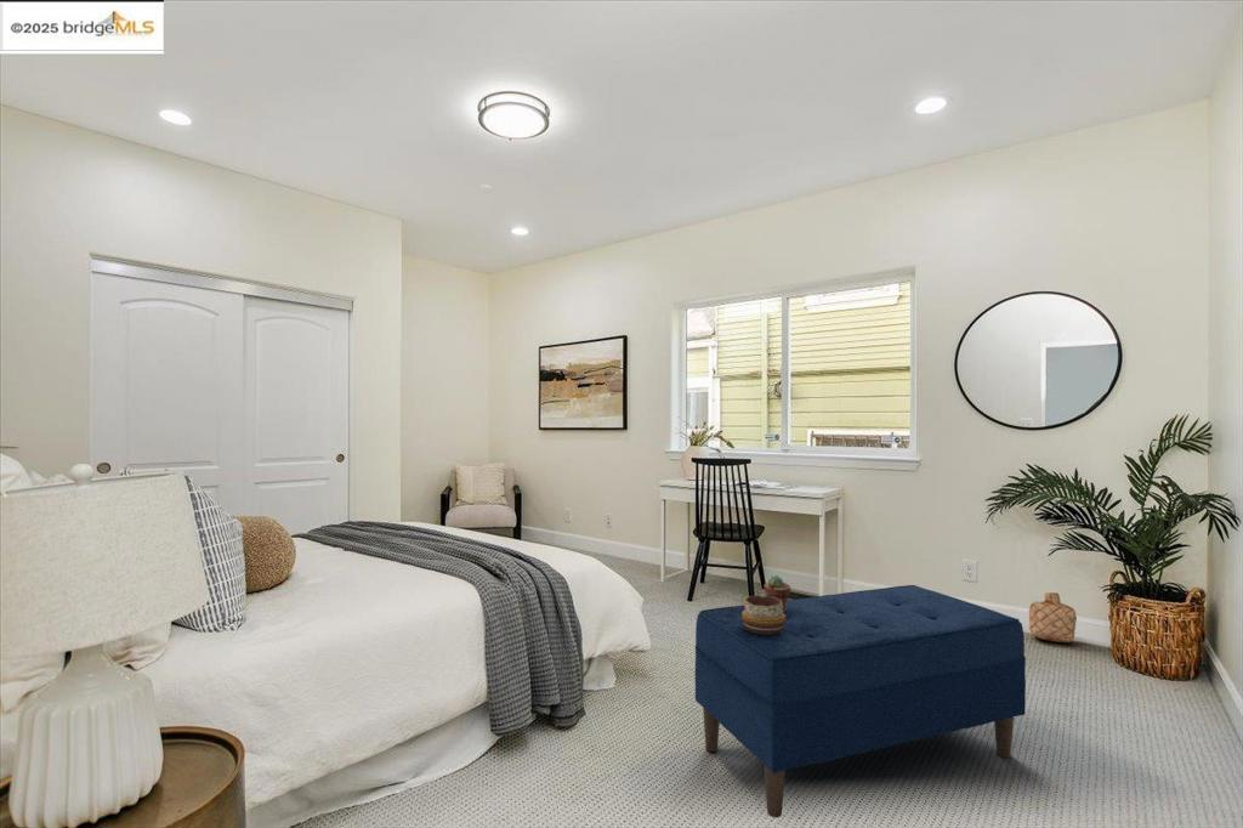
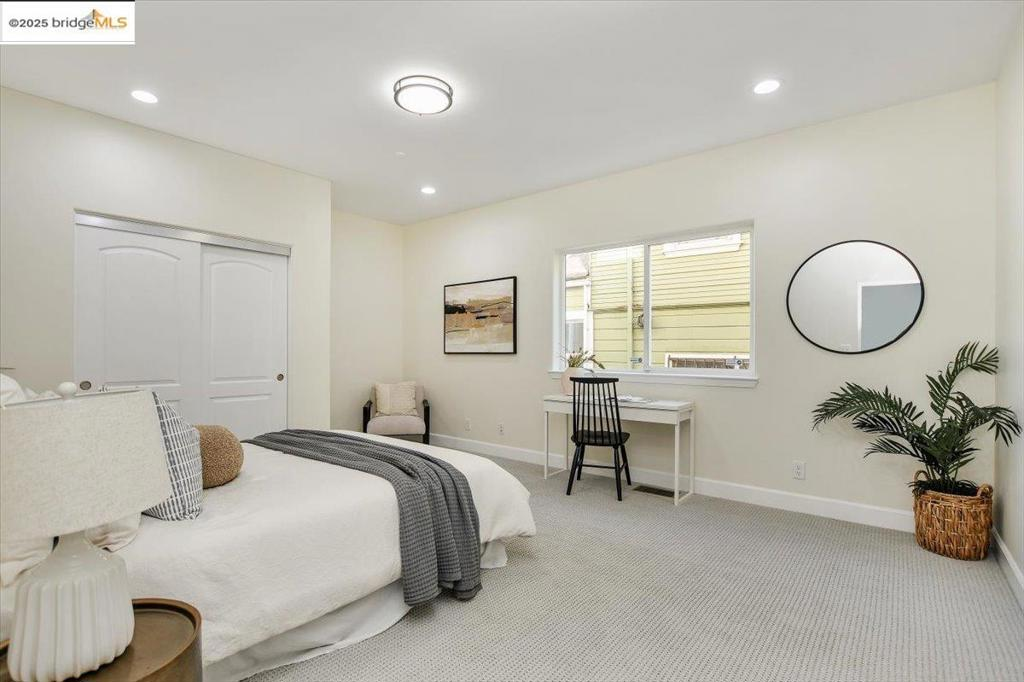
- decorative bowl [742,595,787,635]
- basket [1028,591,1078,643]
- bench [694,584,1027,818]
- potted succulent [764,574,791,612]
